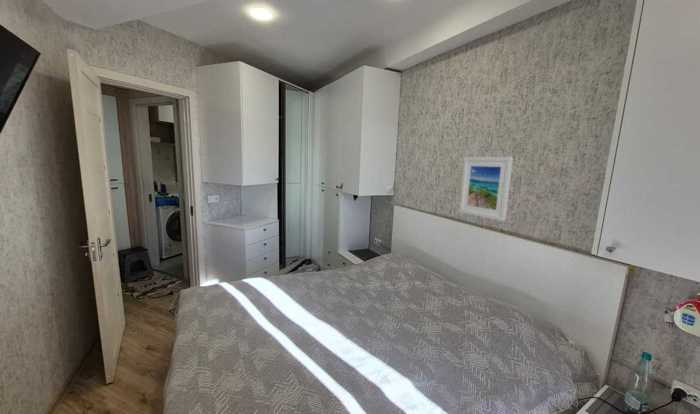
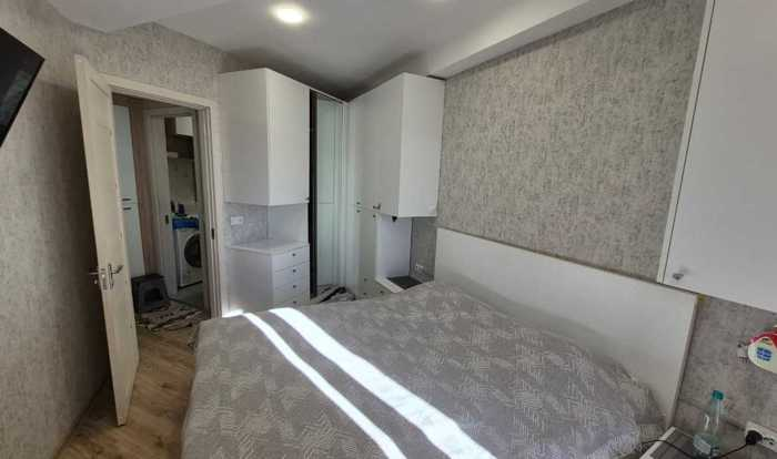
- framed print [458,156,514,222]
